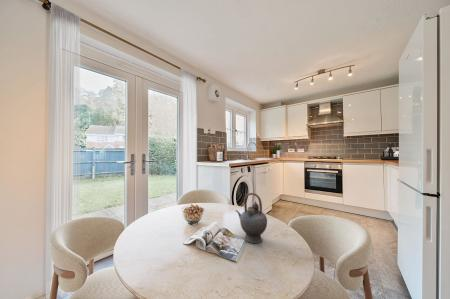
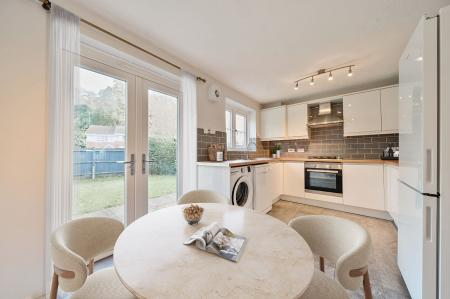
- teapot [234,192,268,244]
